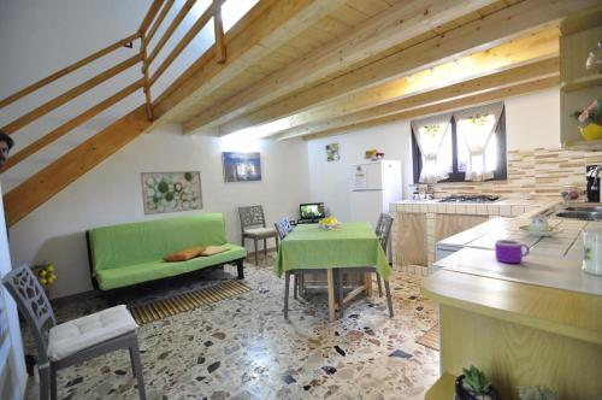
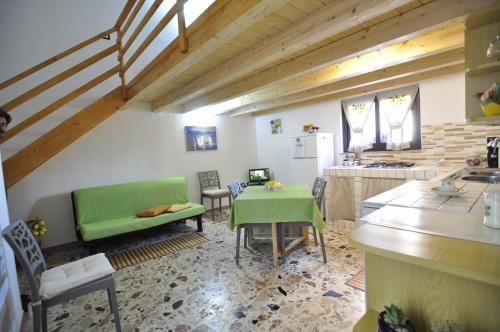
- mug [494,239,531,264]
- wall art [140,170,205,217]
